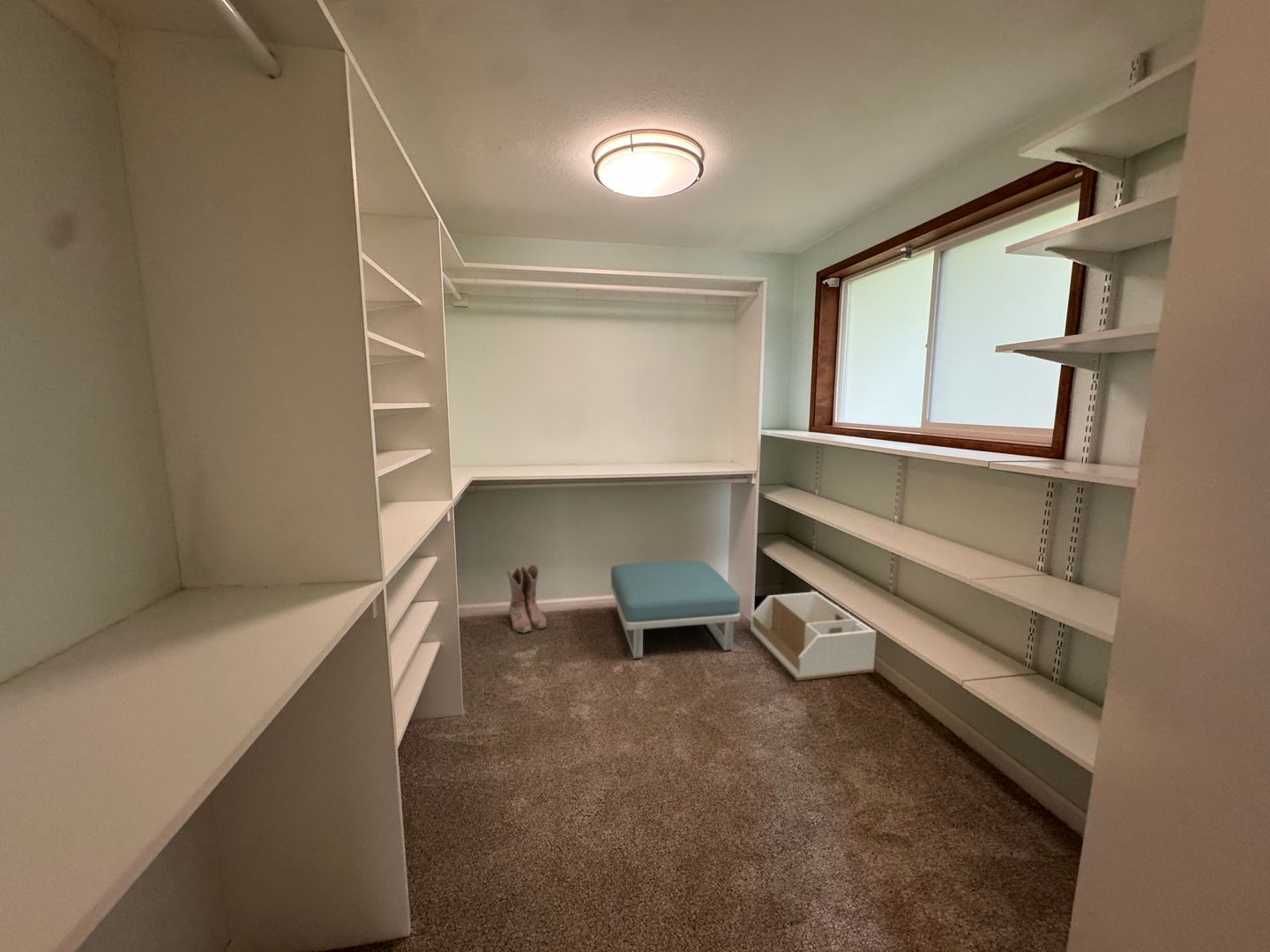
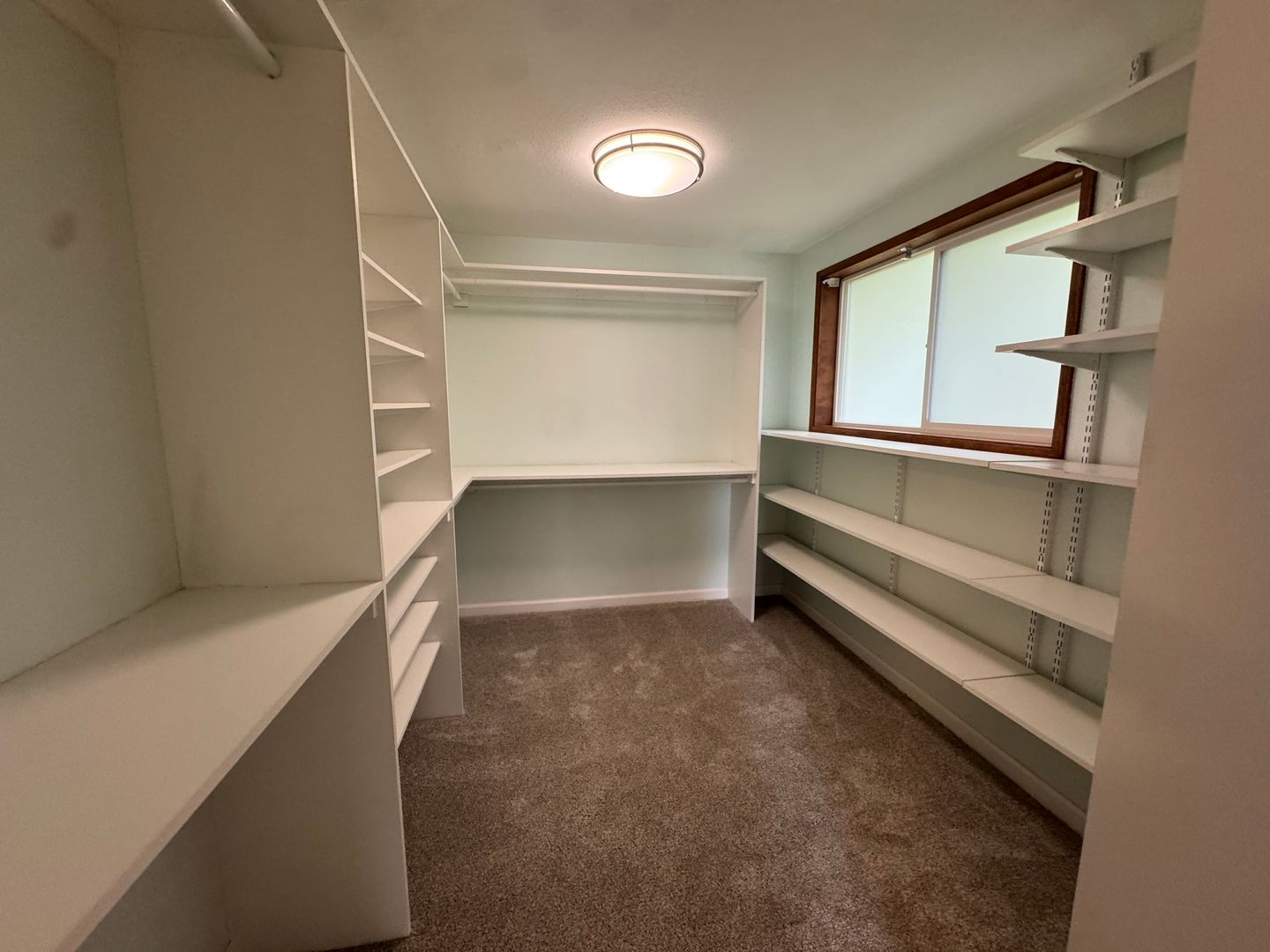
- footstool [609,560,742,659]
- storage bin [750,589,878,681]
- boots [505,563,548,634]
